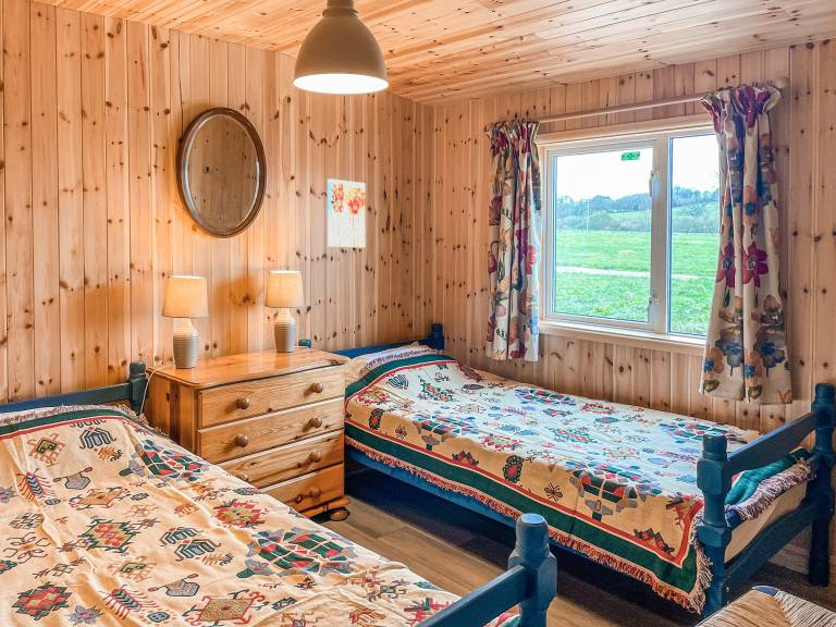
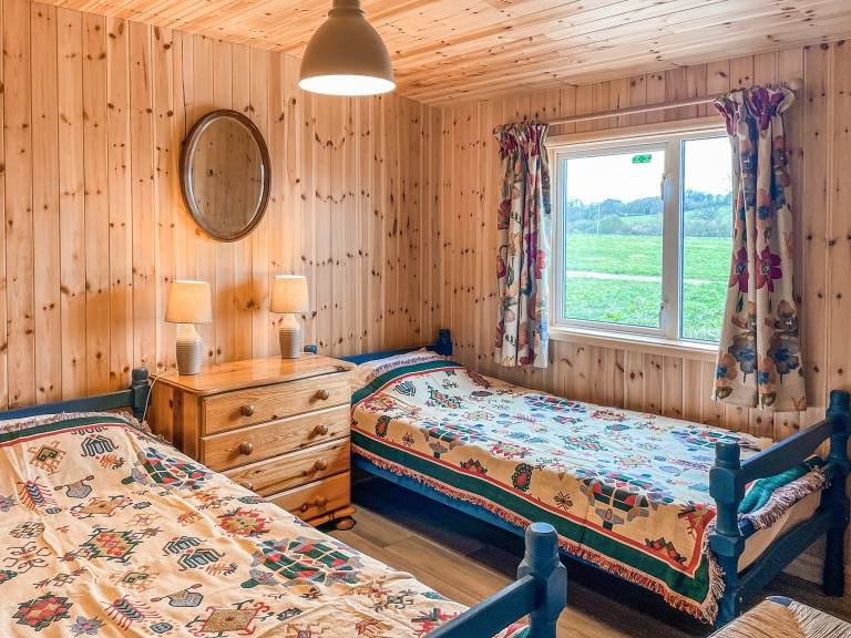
- wall art [327,179,367,249]
